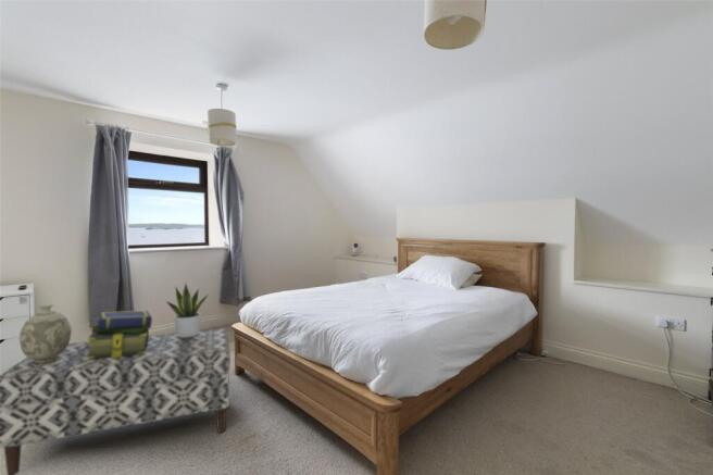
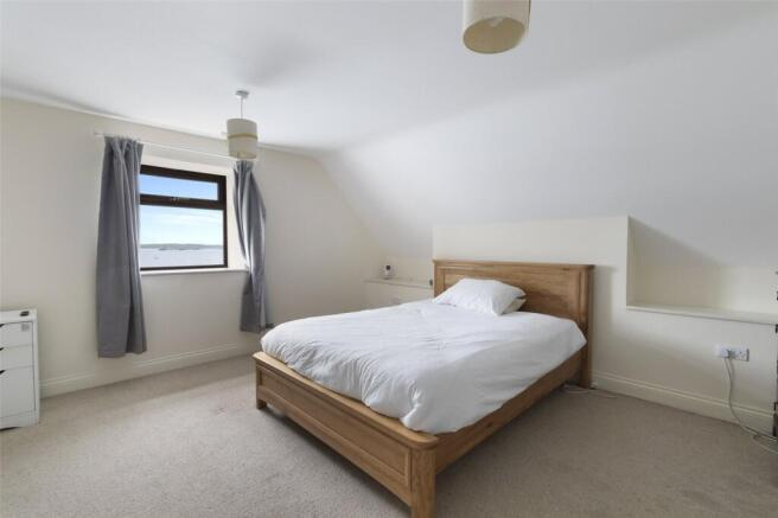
- decorative vase [18,303,73,363]
- potted plant [165,283,211,338]
- stack of books [86,310,153,359]
- bench [0,327,232,475]
